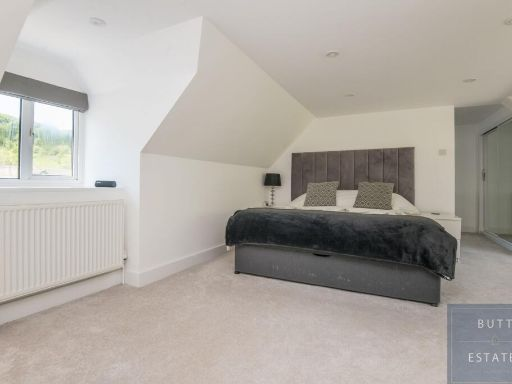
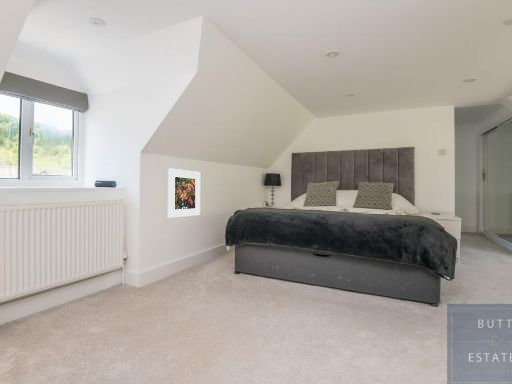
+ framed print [167,167,201,219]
